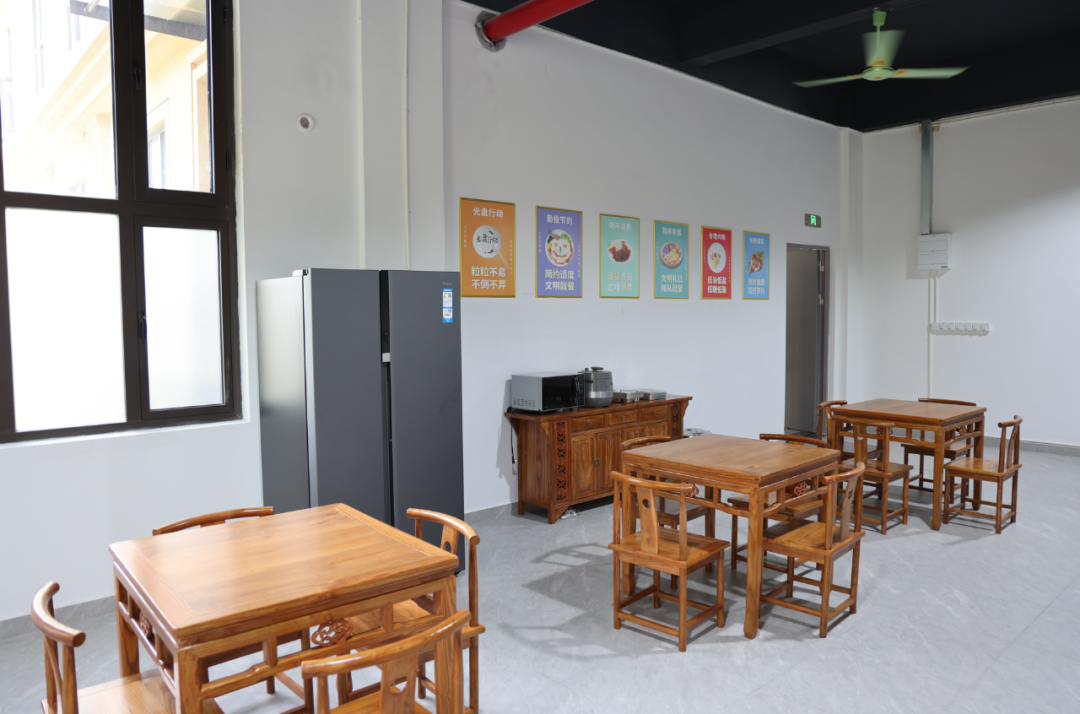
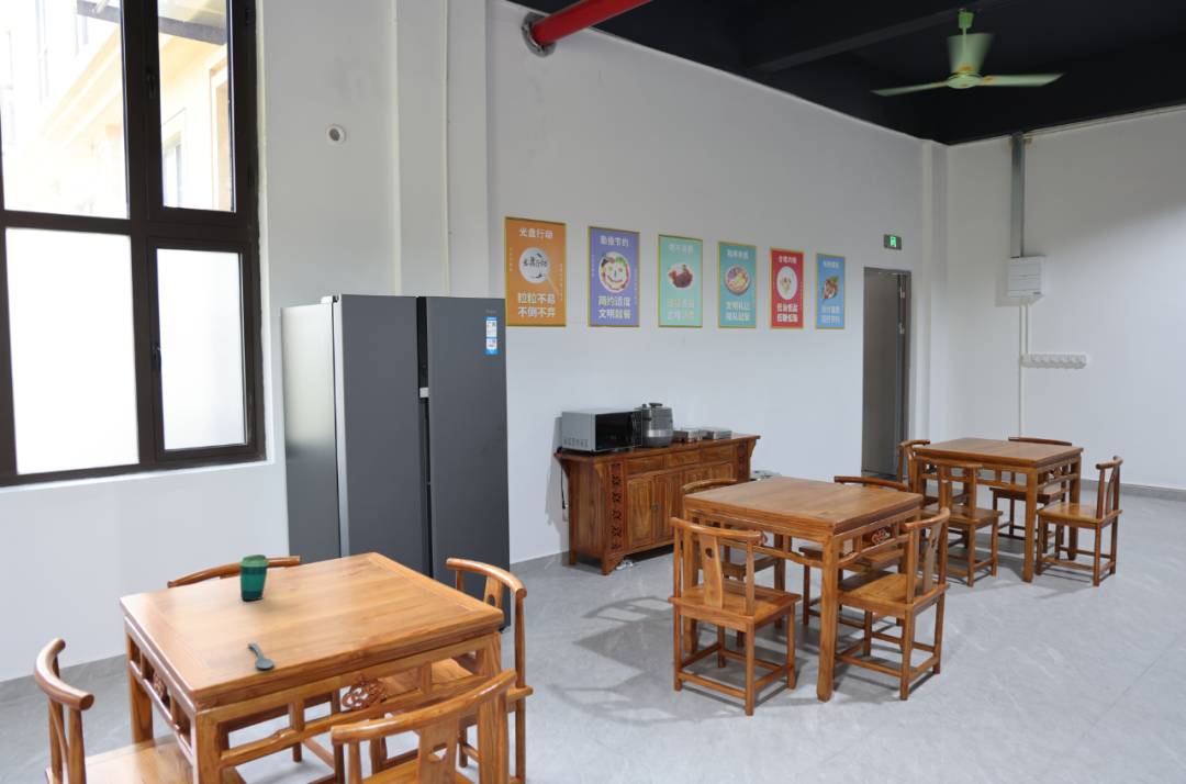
+ spoon [246,642,275,670]
+ cup [238,553,270,602]
